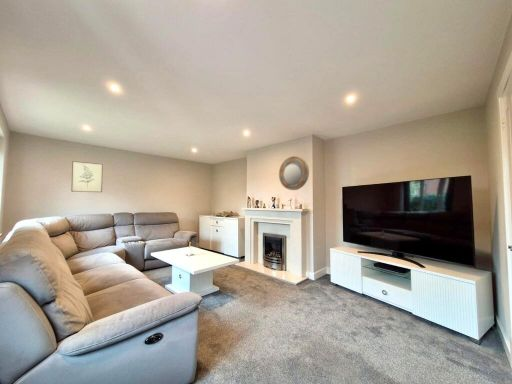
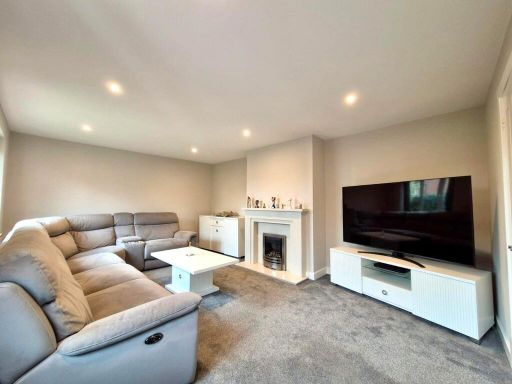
- wall art [70,160,104,193]
- home mirror [278,155,310,191]
